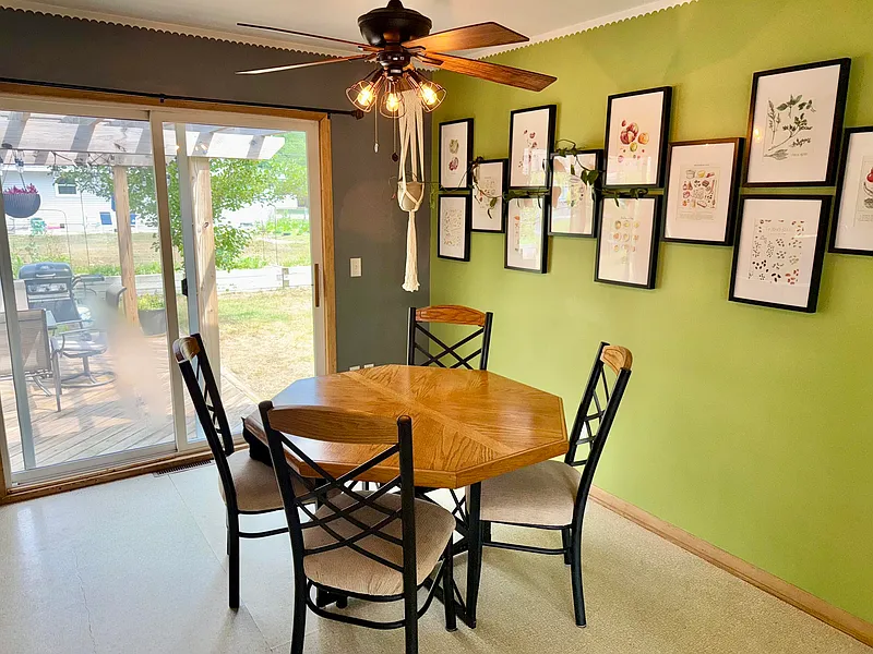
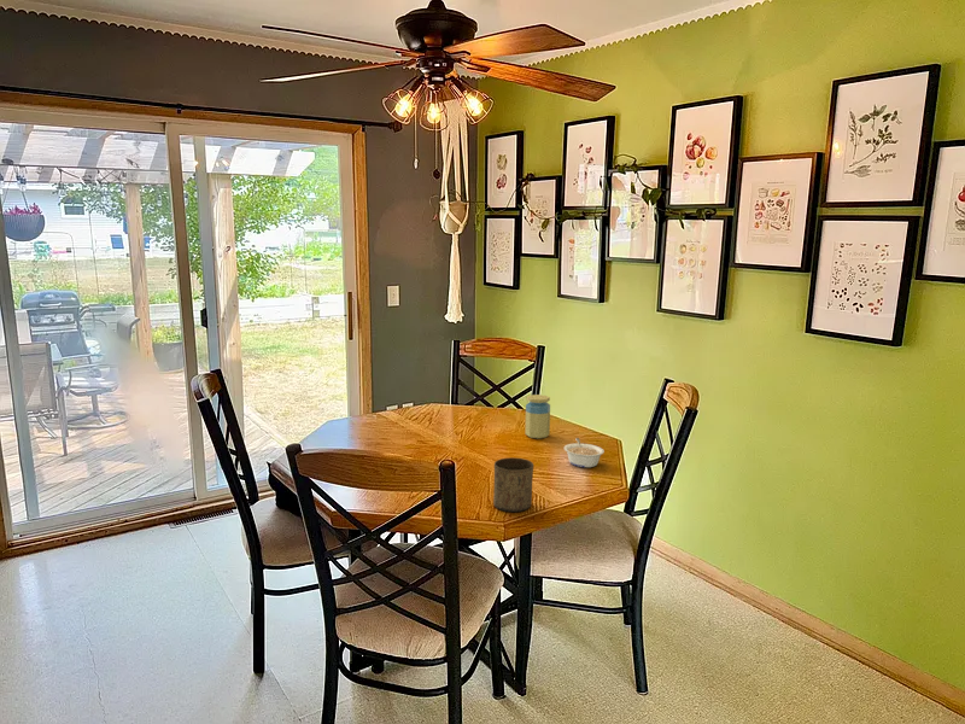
+ cup [492,456,534,513]
+ legume [563,437,606,468]
+ jar [525,393,551,439]
